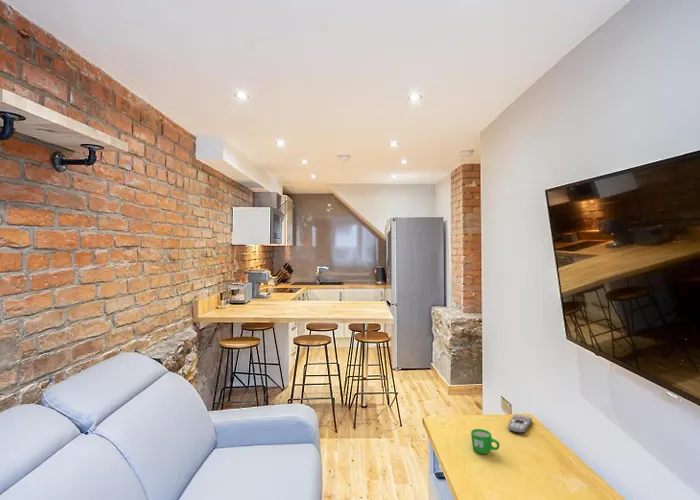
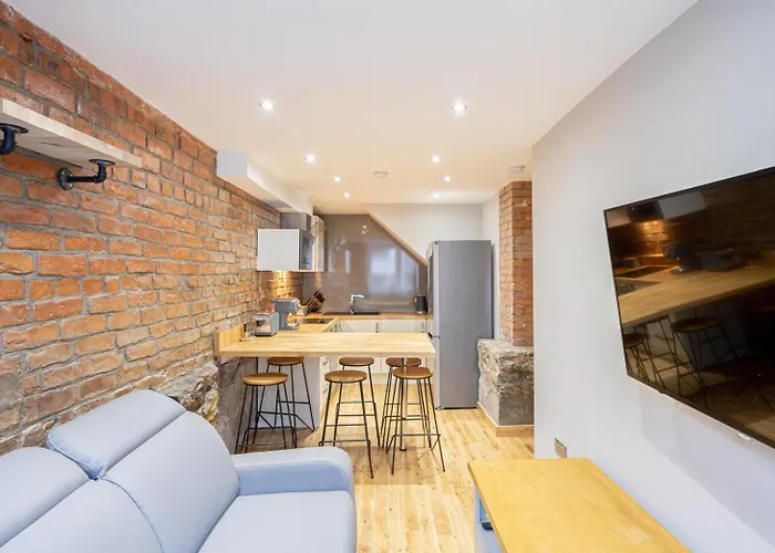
- remote control [507,414,533,434]
- mug [470,428,501,455]
